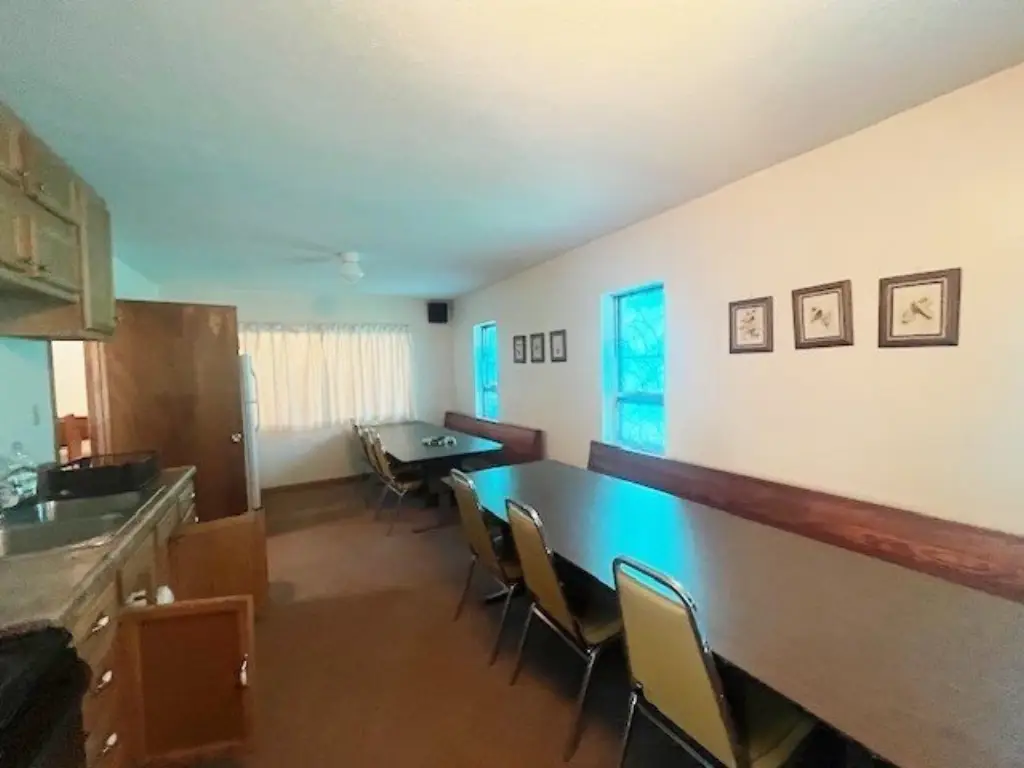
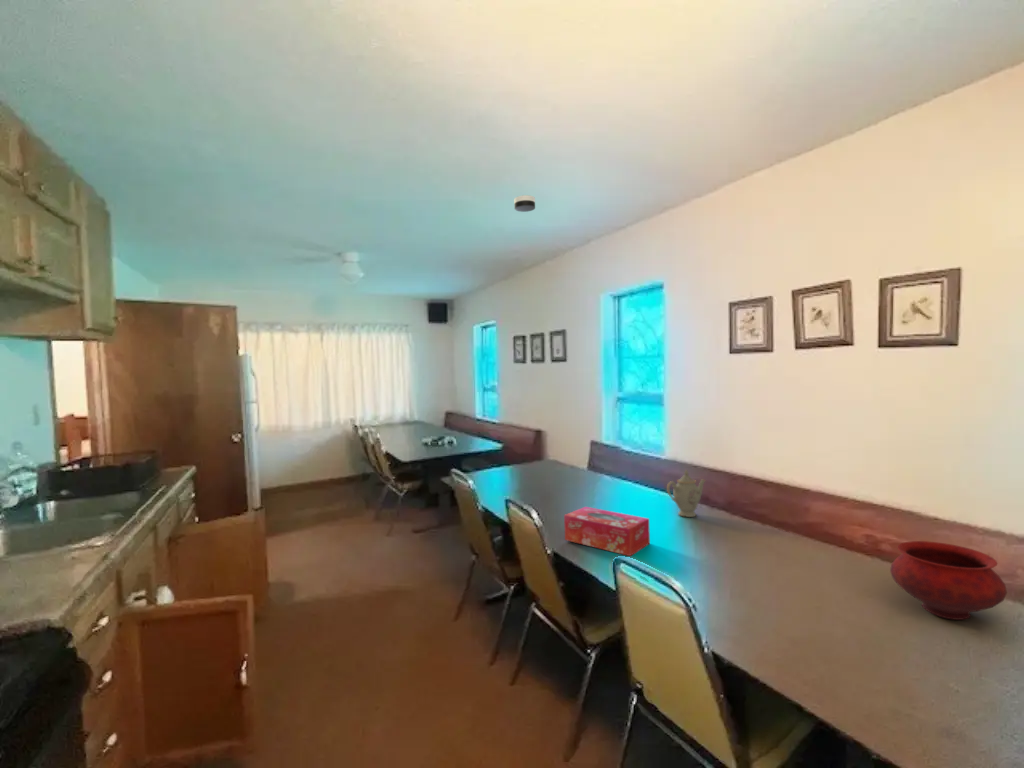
+ tissue box [563,506,651,557]
+ chinaware [666,469,707,518]
+ bowl [889,540,1008,621]
+ smoke detector [513,194,536,213]
